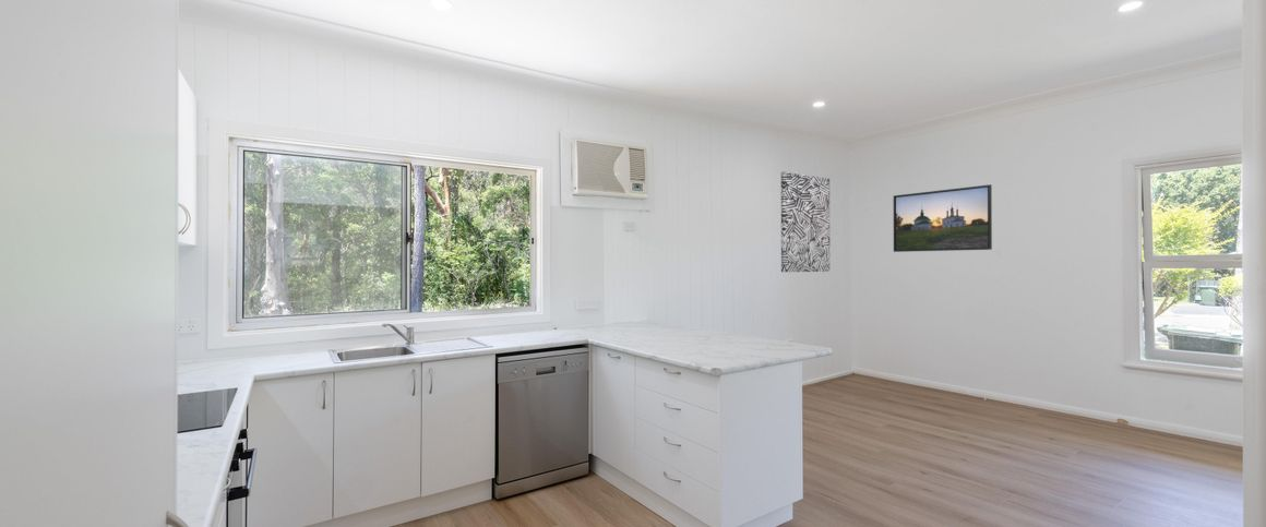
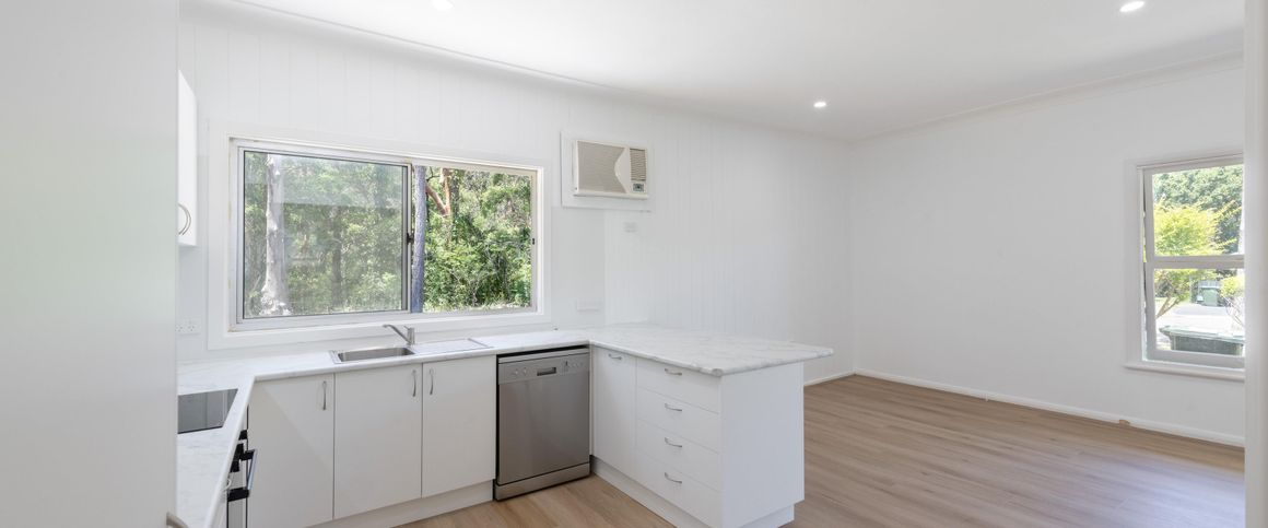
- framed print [893,183,993,253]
- wall art [780,171,831,273]
